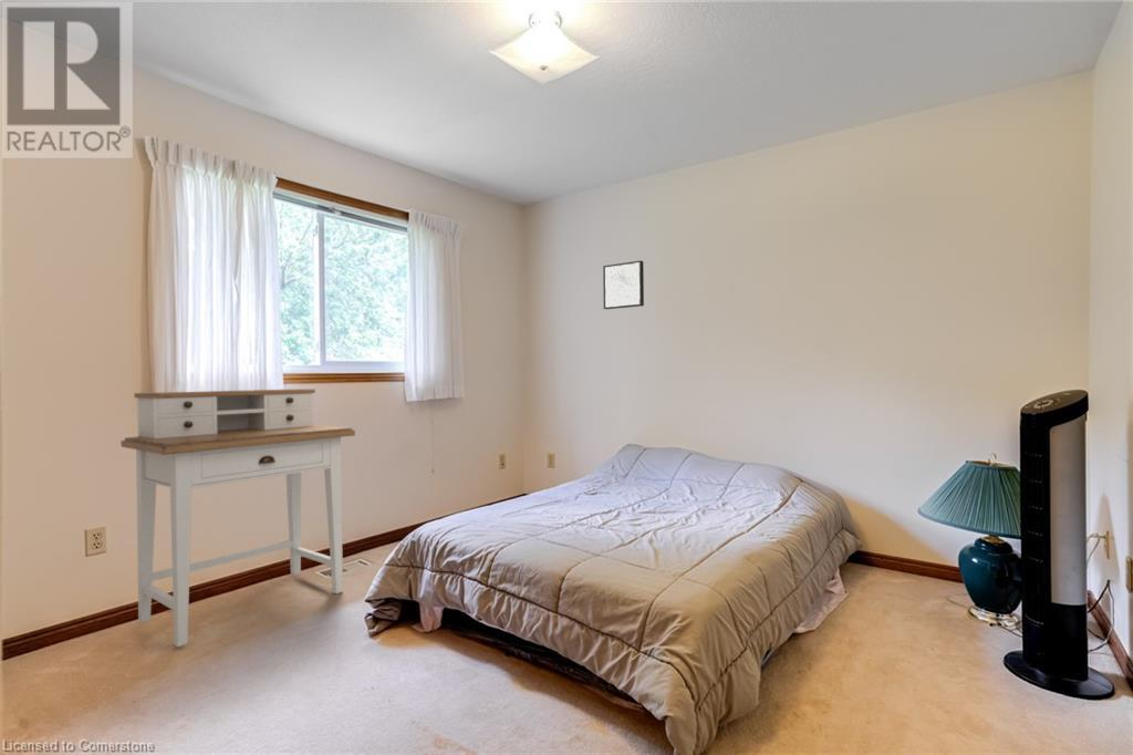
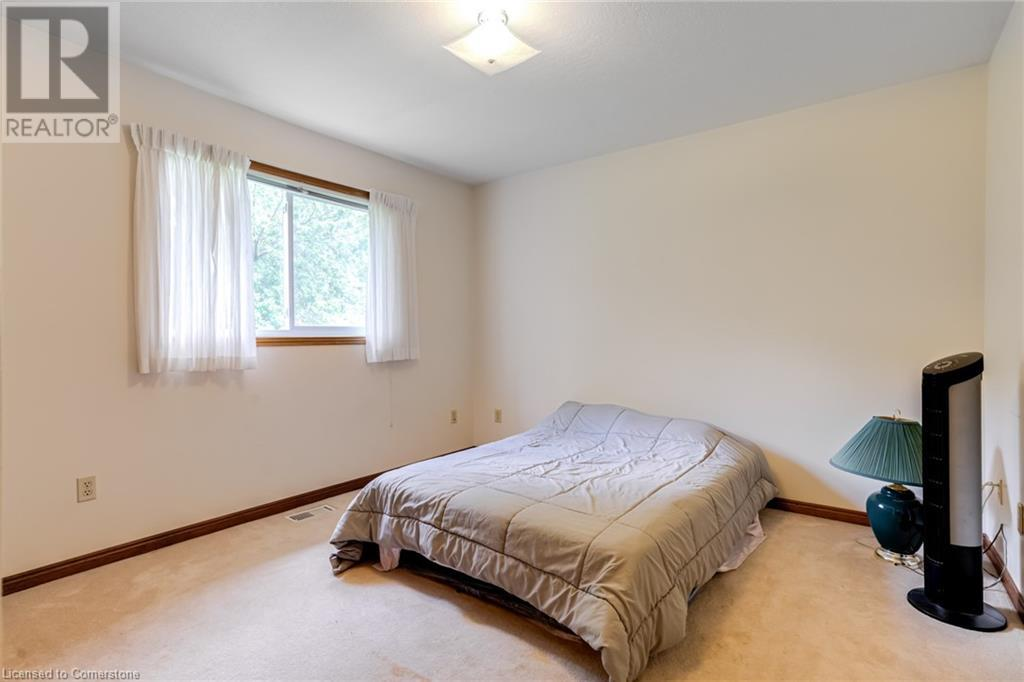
- wall art [602,259,645,310]
- desk [119,387,356,648]
